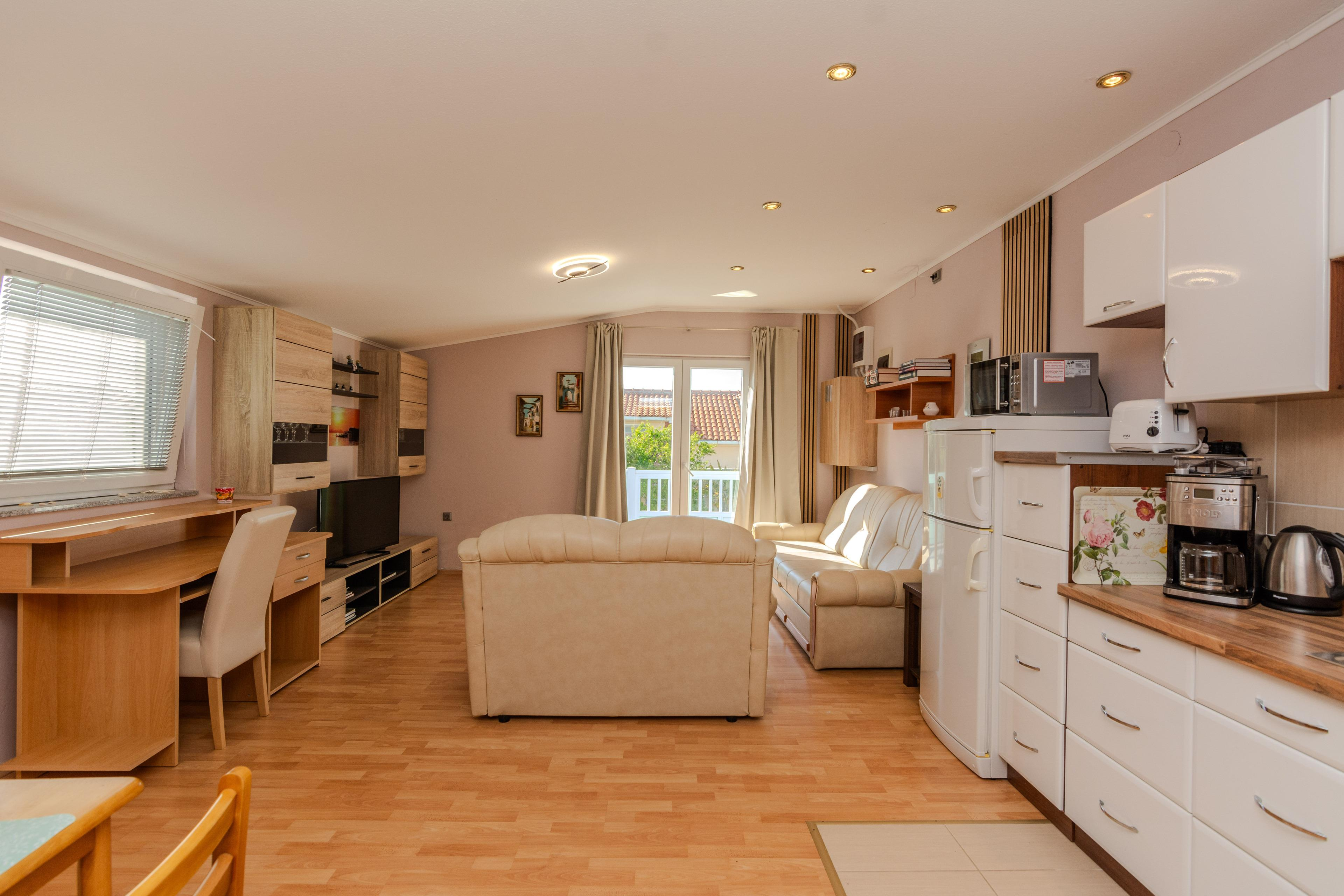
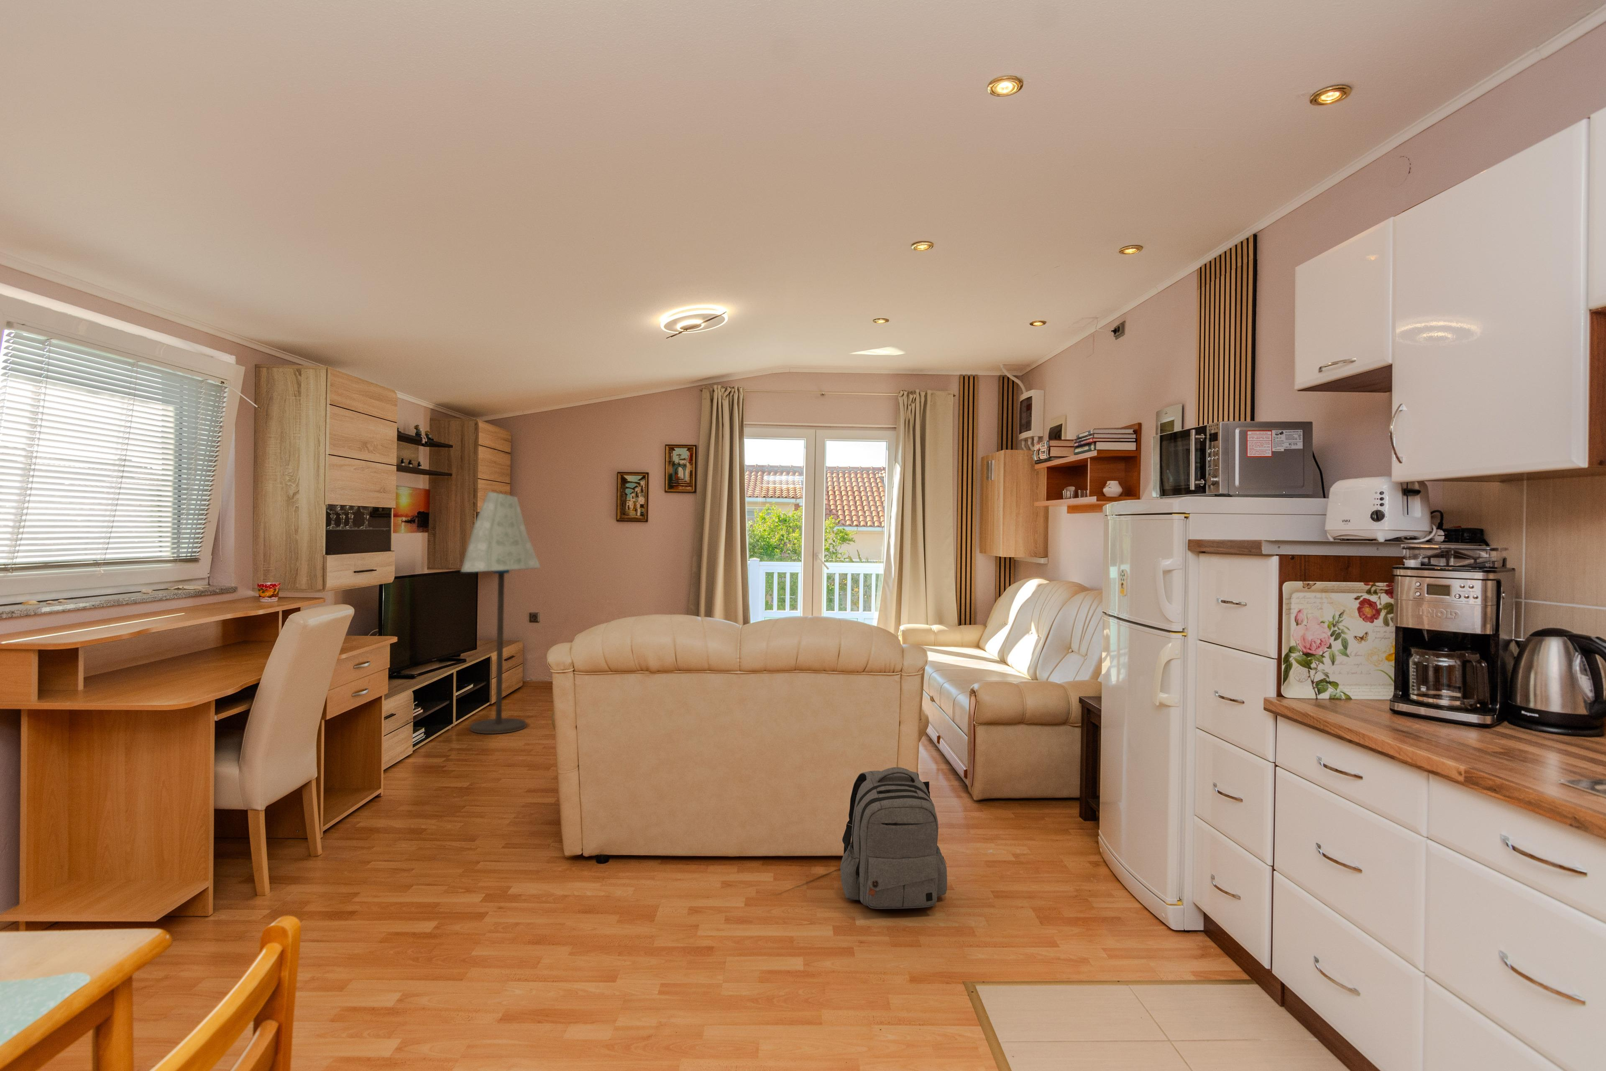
+ backpack [840,767,948,910]
+ floor lamp [460,491,541,734]
